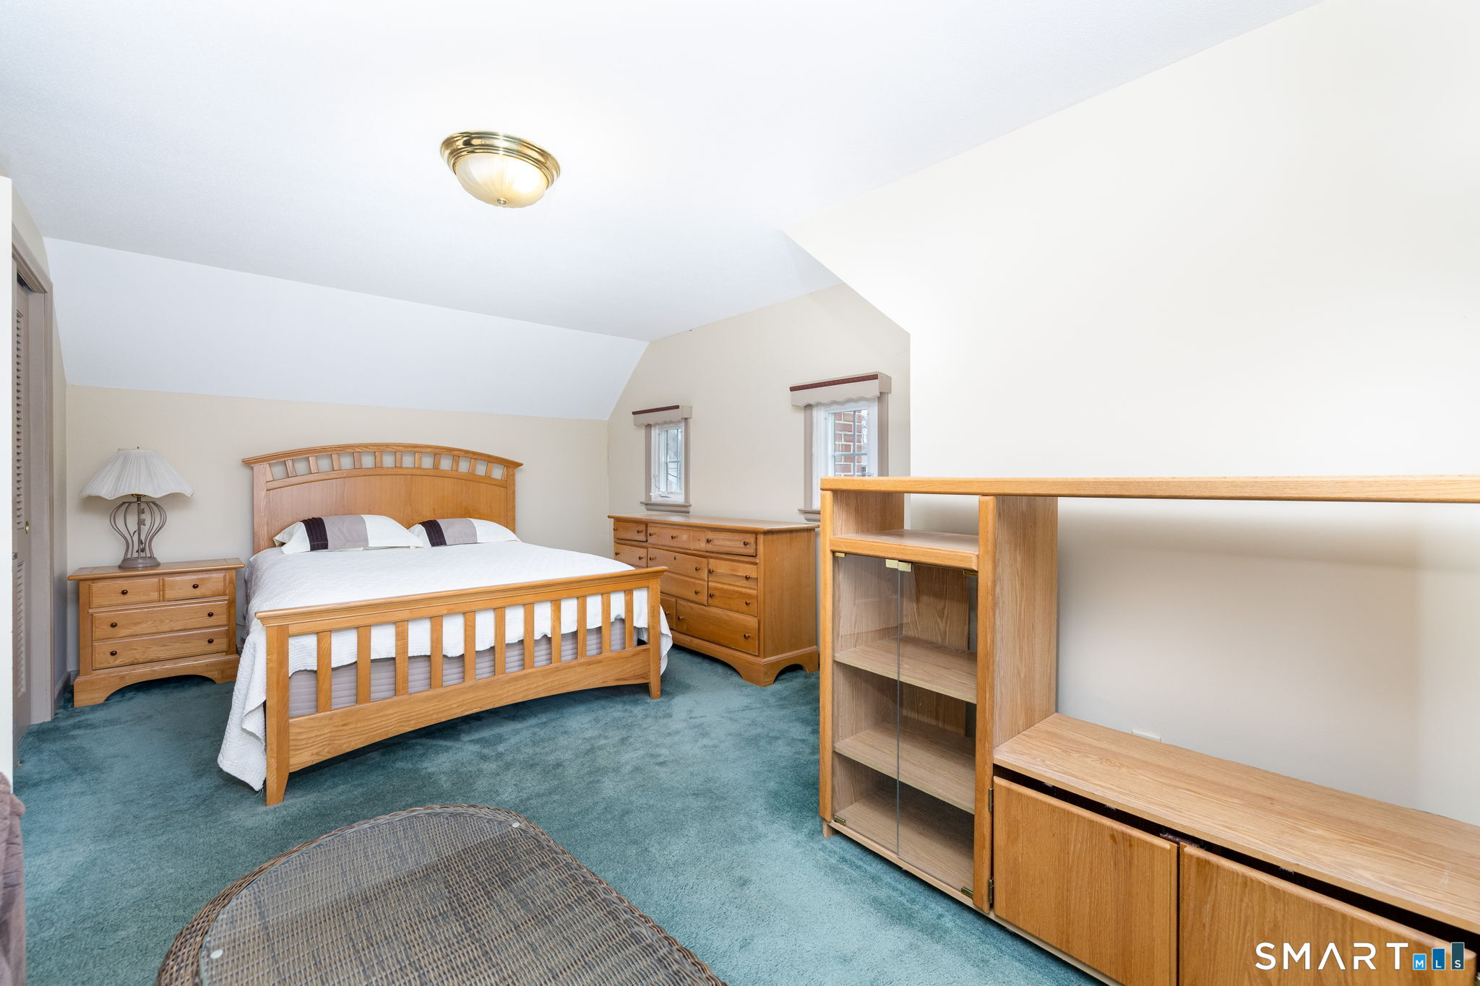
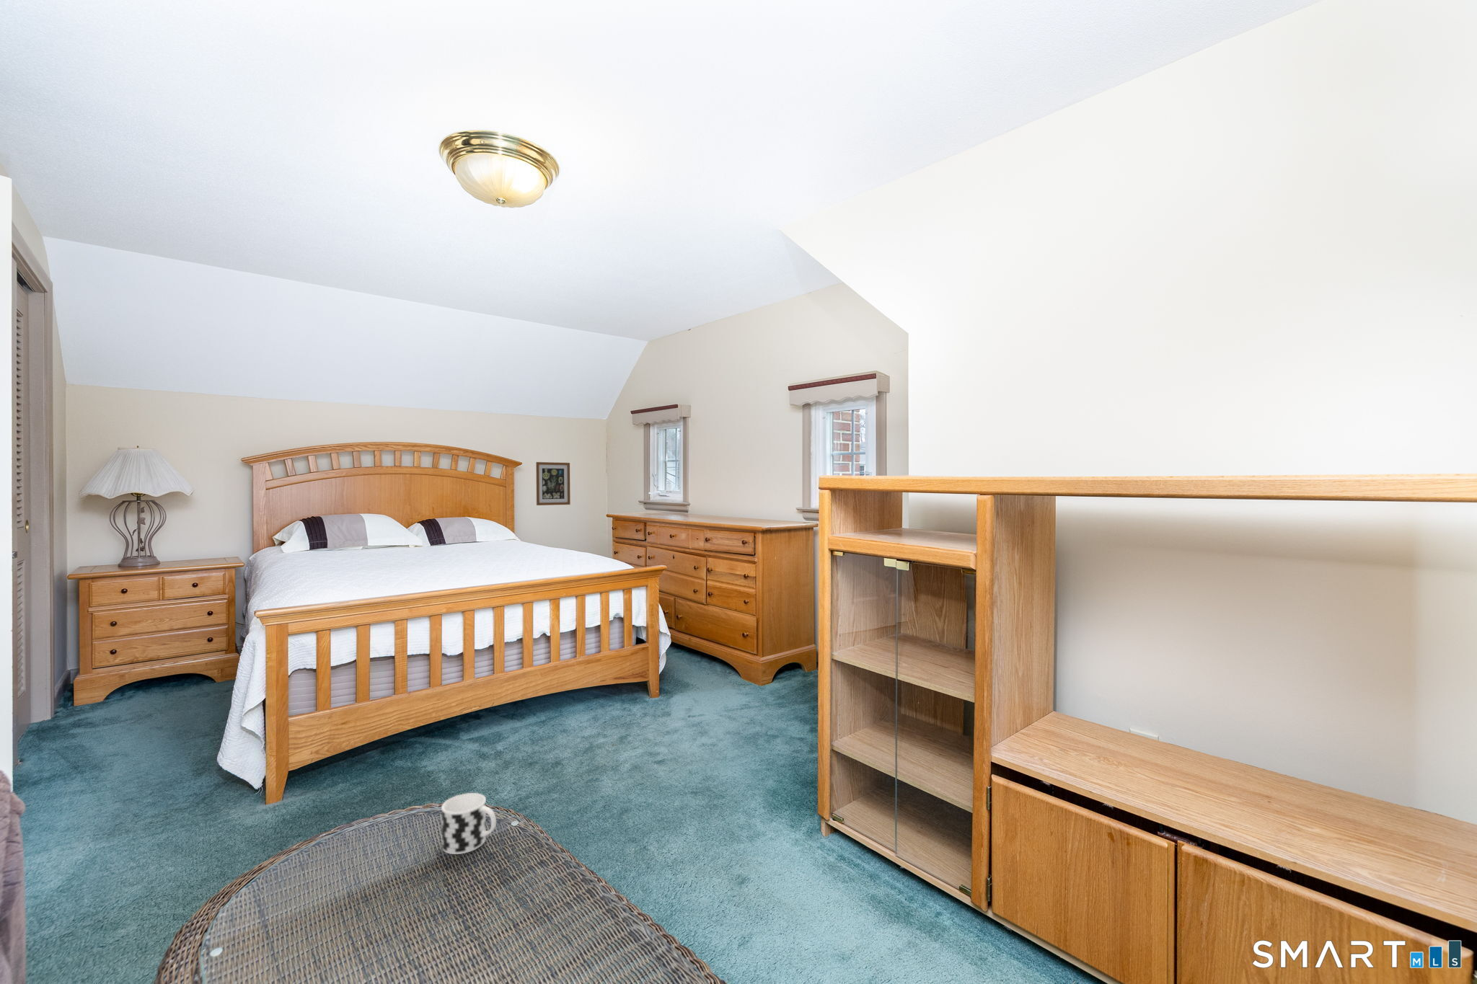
+ wall art [535,461,571,506]
+ cup [440,792,496,856]
